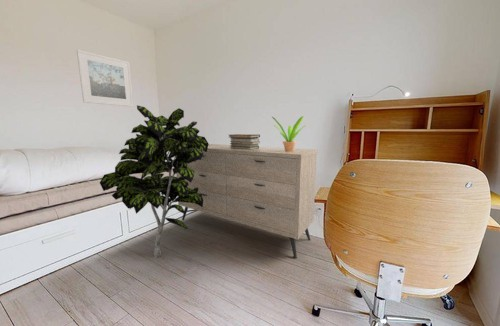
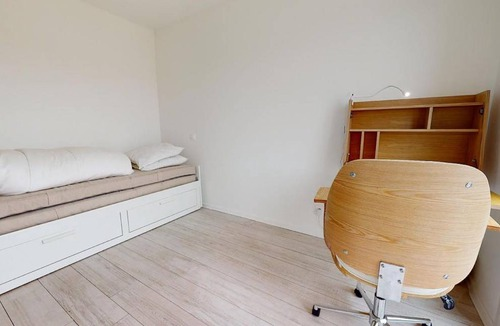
- potted plant [271,115,307,151]
- dresser [175,143,318,260]
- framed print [76,48,134,107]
- book stack [228,133,261,150]
- indoor plant [99,104,210,259]
